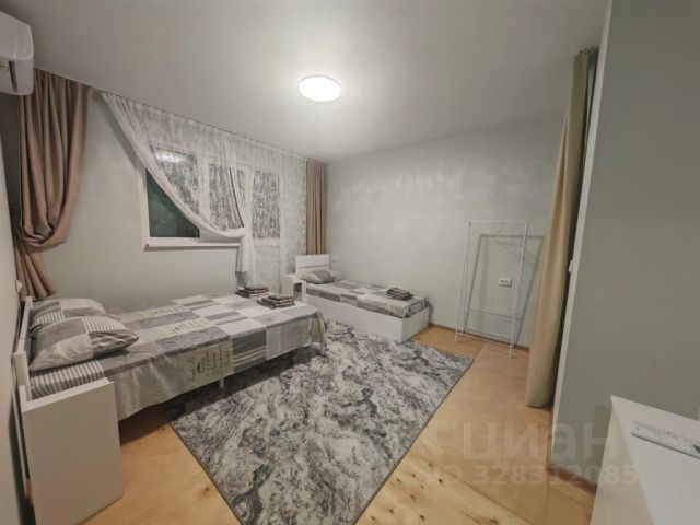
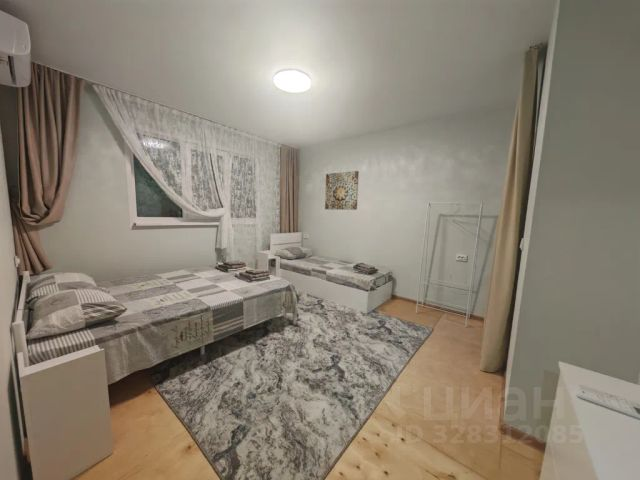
+ wall art [324,170,360,211]
